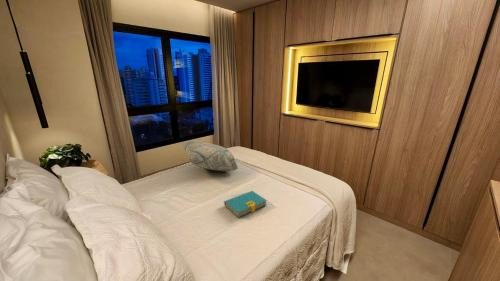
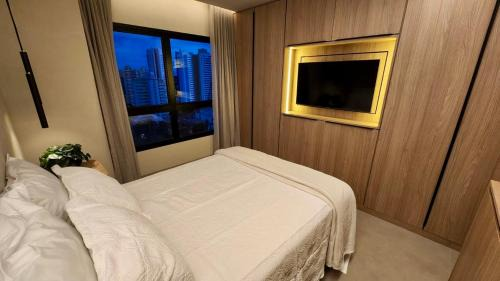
- decorative pillow [181,140,239,172]
- book [223,190,268,218]
